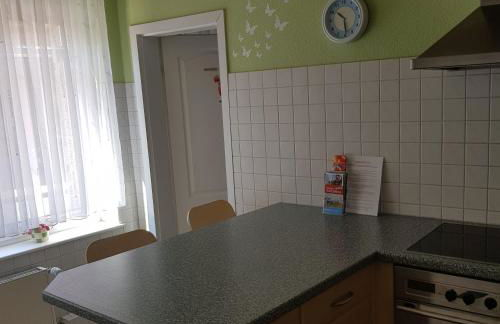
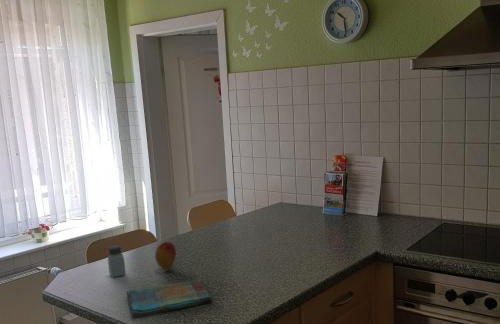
+ fruit [154,241,177,271]
+ dish towel [126,279,213,319]
+ saltshaker [107,245,127,278]
